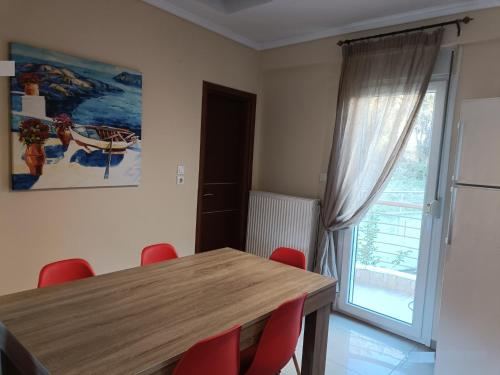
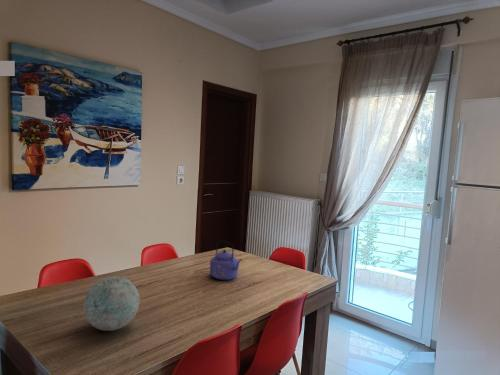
+ kettle [209,240,243,281]
+ decorative ball [83,275,140,332]
